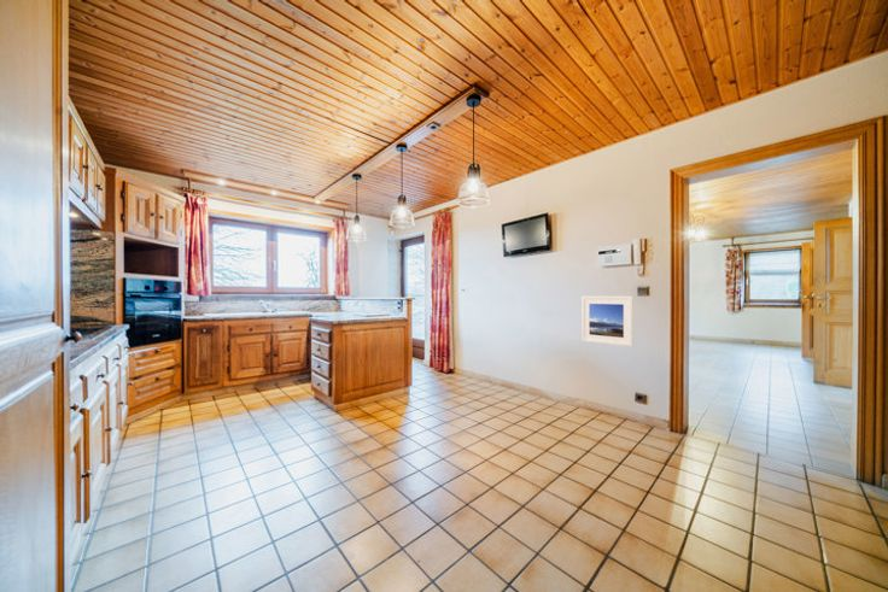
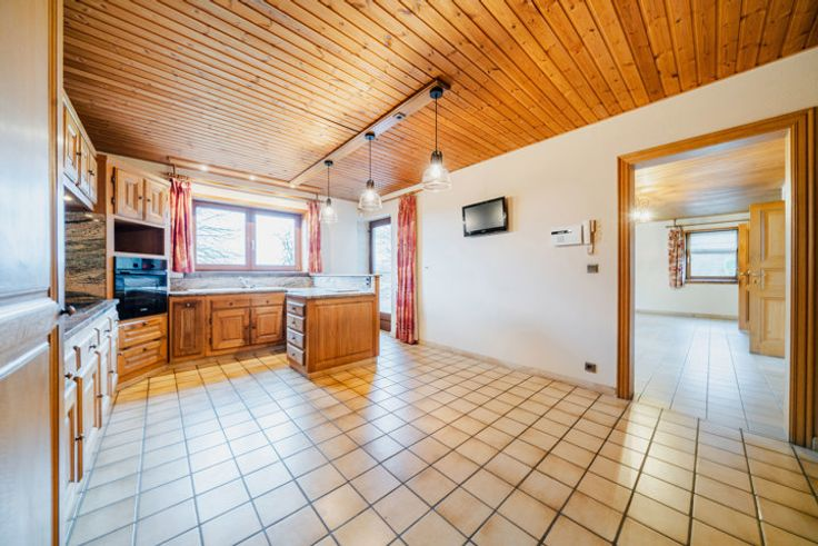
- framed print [580,295,635,347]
